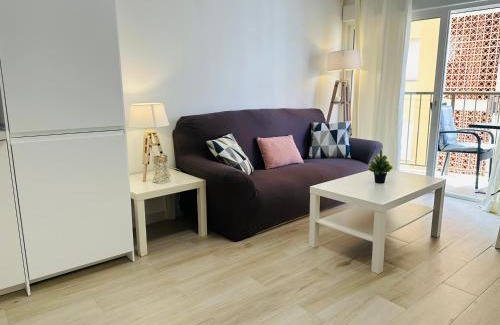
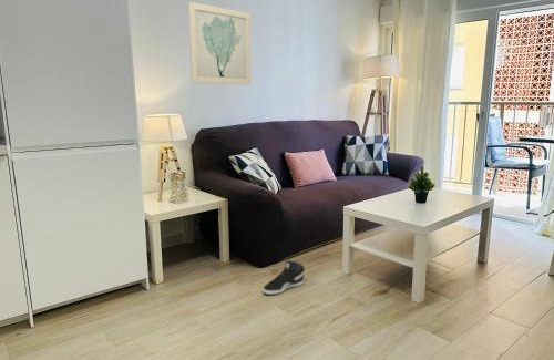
+ wall art [187,1,252,85]
+ sneaker [261,259,306,296]
